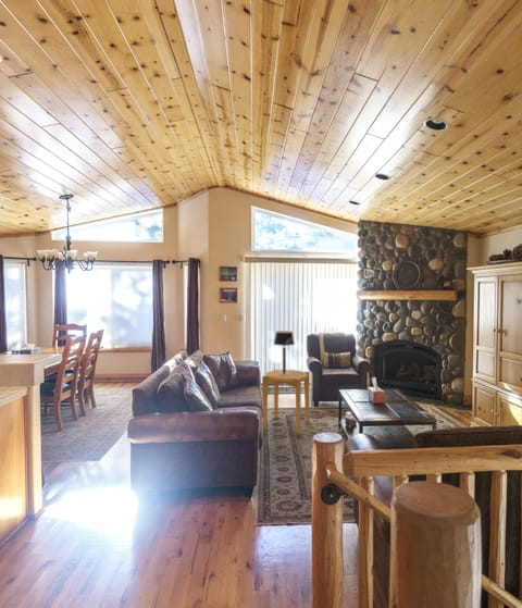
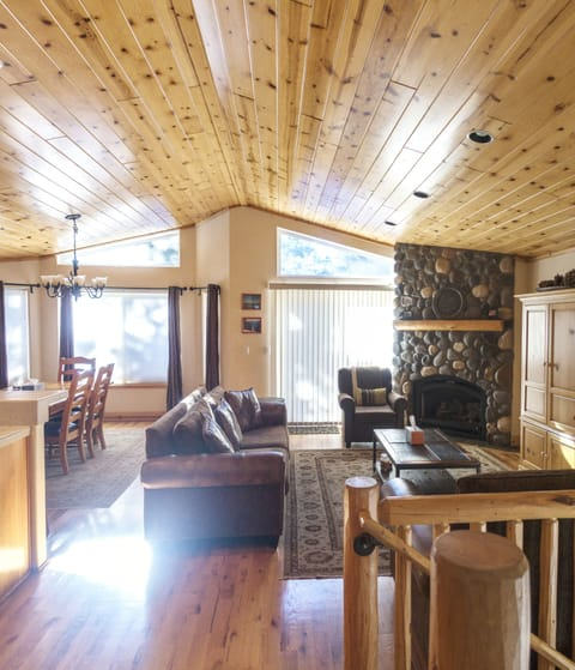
- side table [261,368,311,436]
- table lamp [273,330,296,374]
